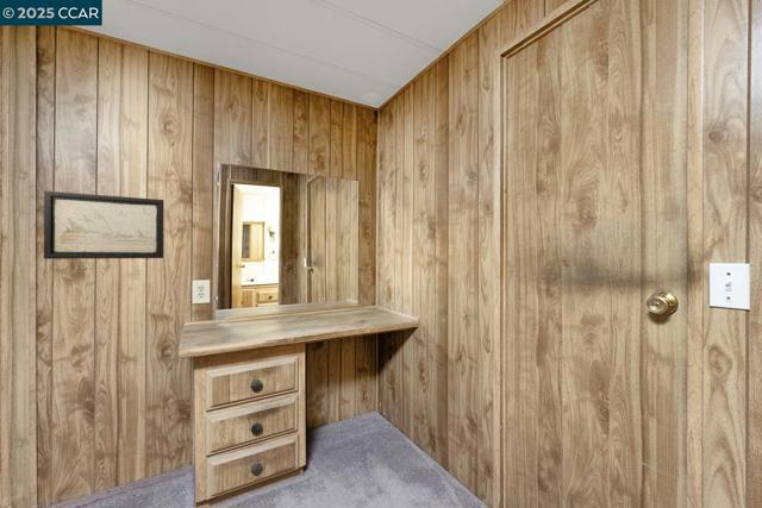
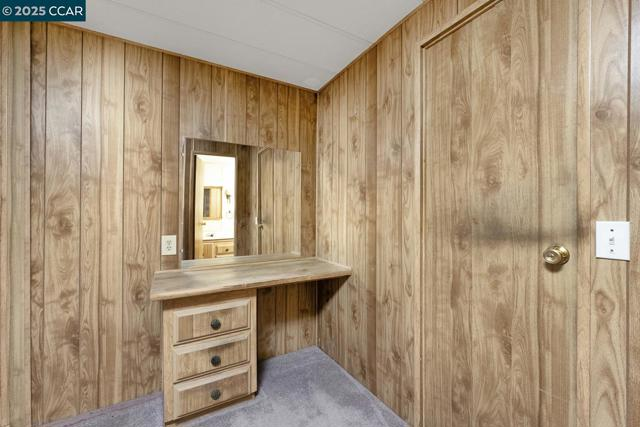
- wall art [43,190,164,259]
